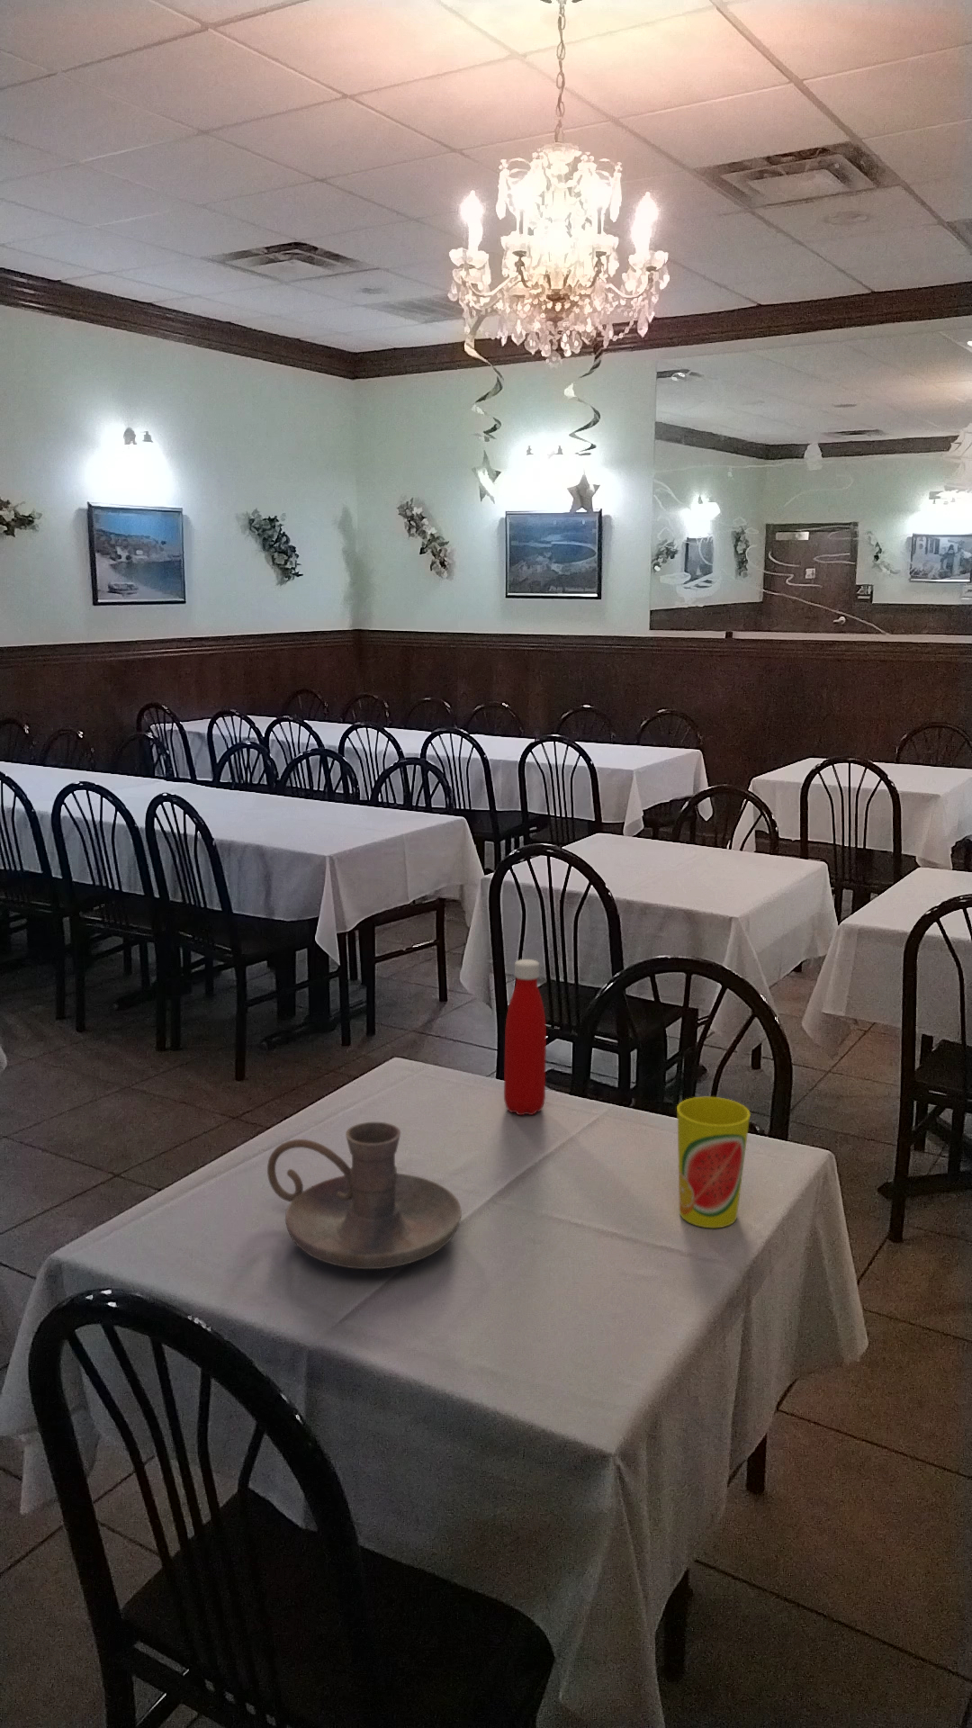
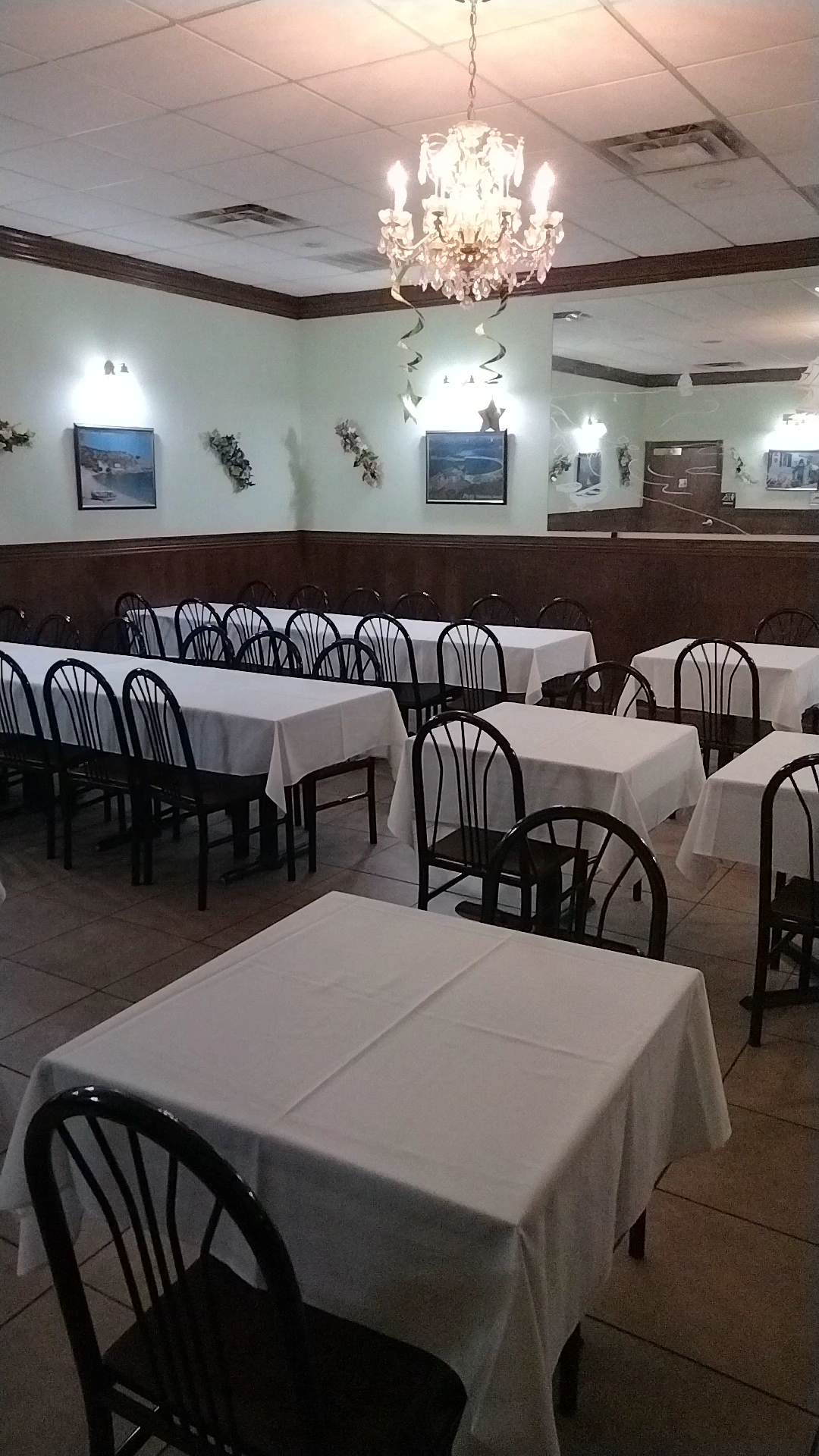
- bottle [503,959,547,1116]
- cup [676,1097,751,1228]
- candle holder [266,1122,463,1270]
